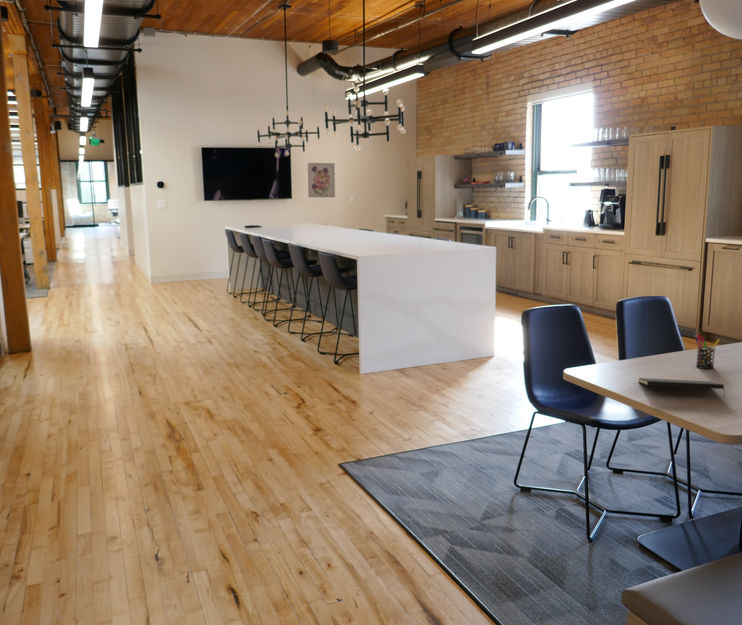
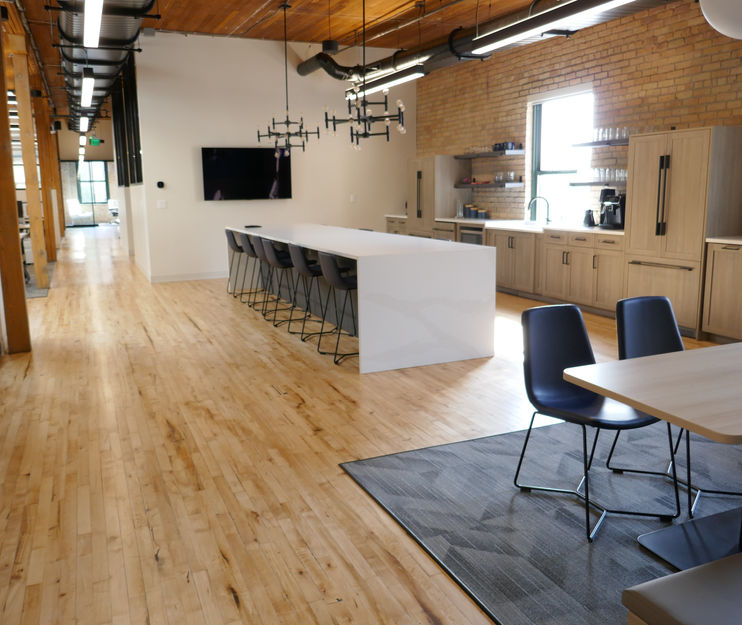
- pen holder [694,333,720,370]
- wall art [307,162,336,198]
- notepad [637,377,726,399]
